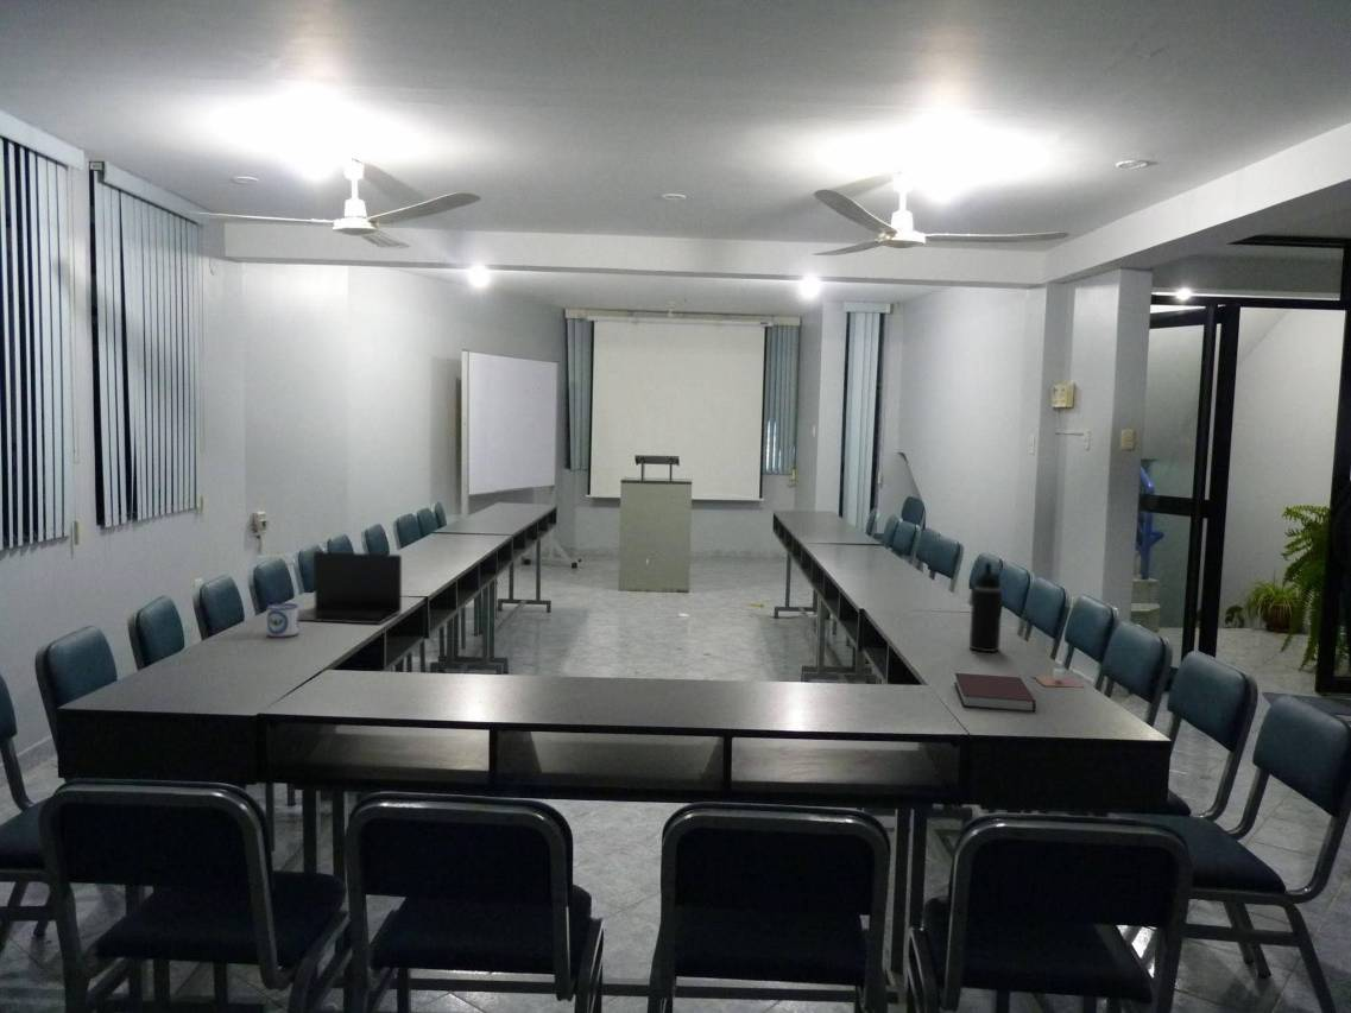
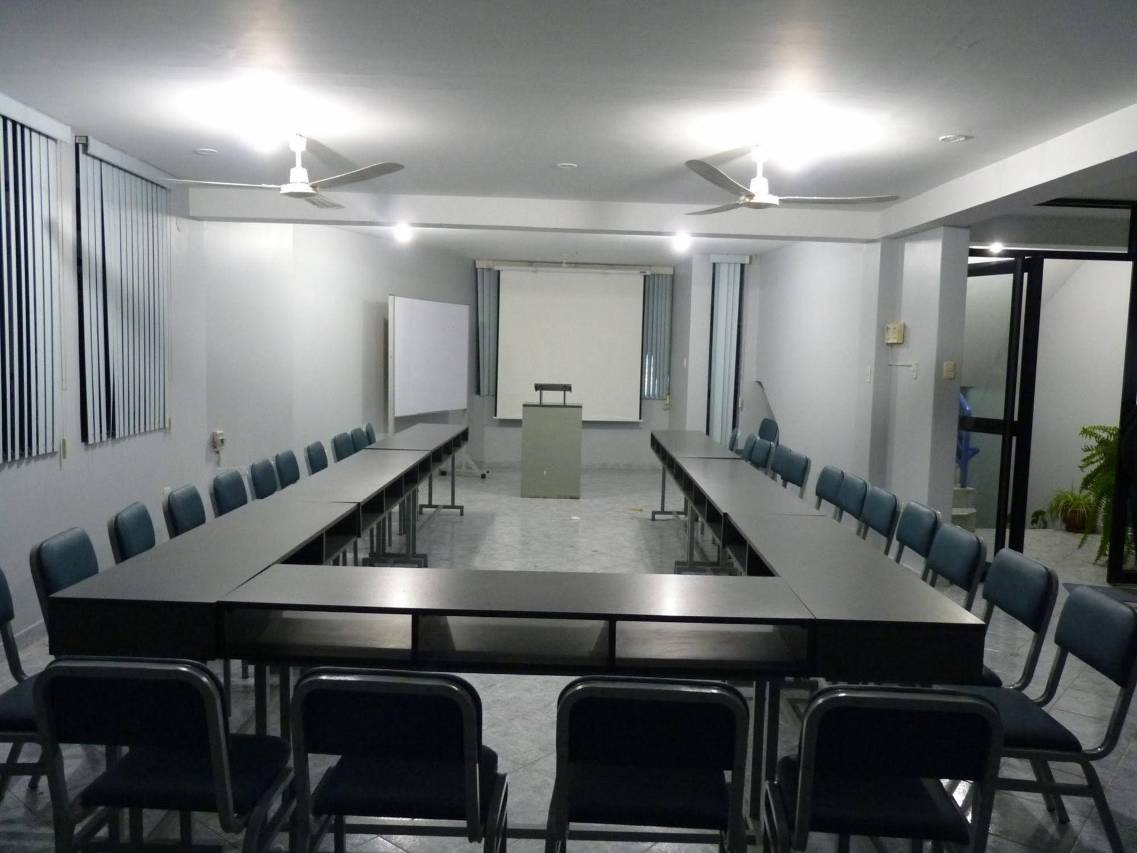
- laptop [298,550,403,626]
- cup [1033,664,1086,689]
- water bottle [968,562,1003,653]
- notebook [953,672,1037,713]
- mug [266,602,299,639]
